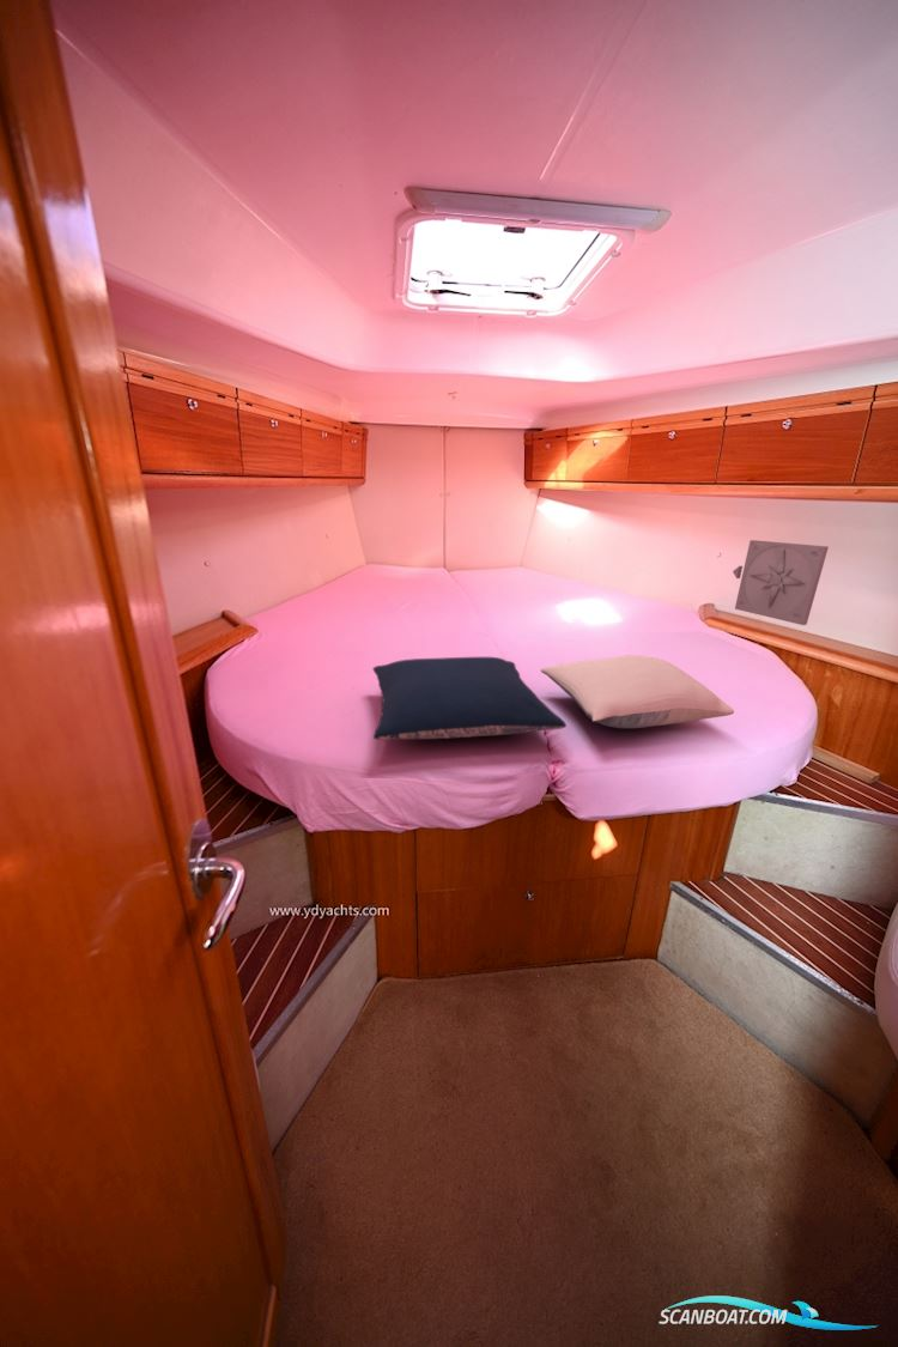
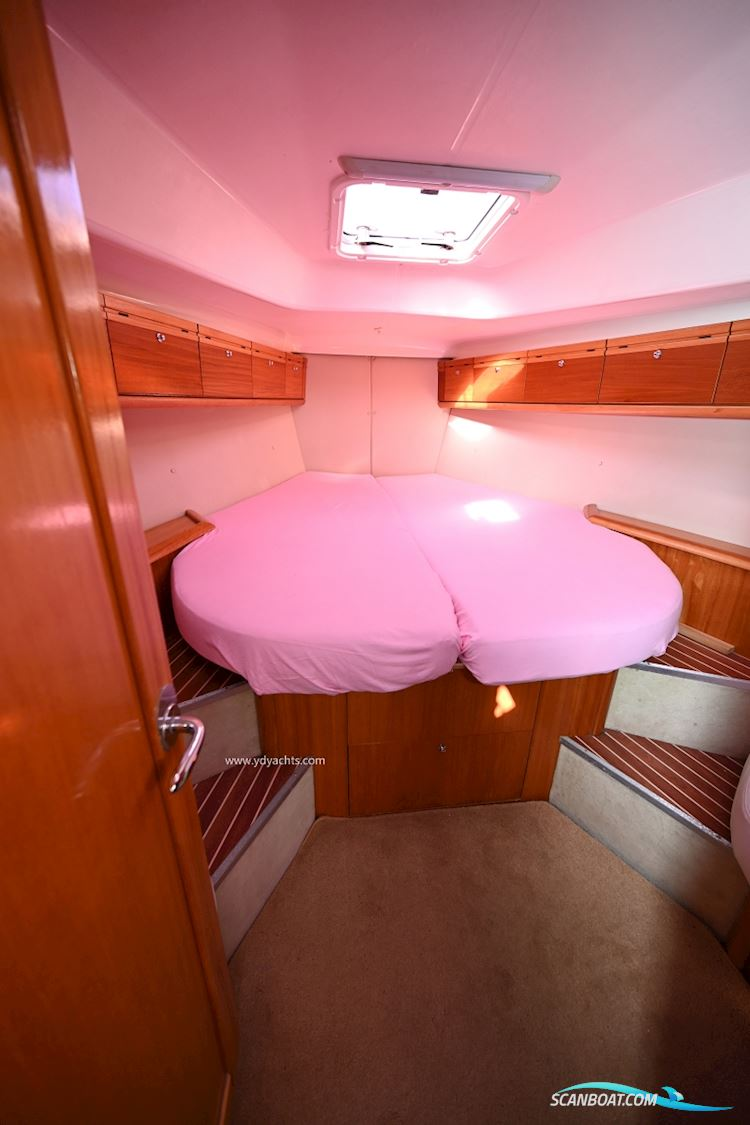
- pillow [372,656,568,741]
- compass [732,539,830,626]
- pillow [540,654,735,729]
